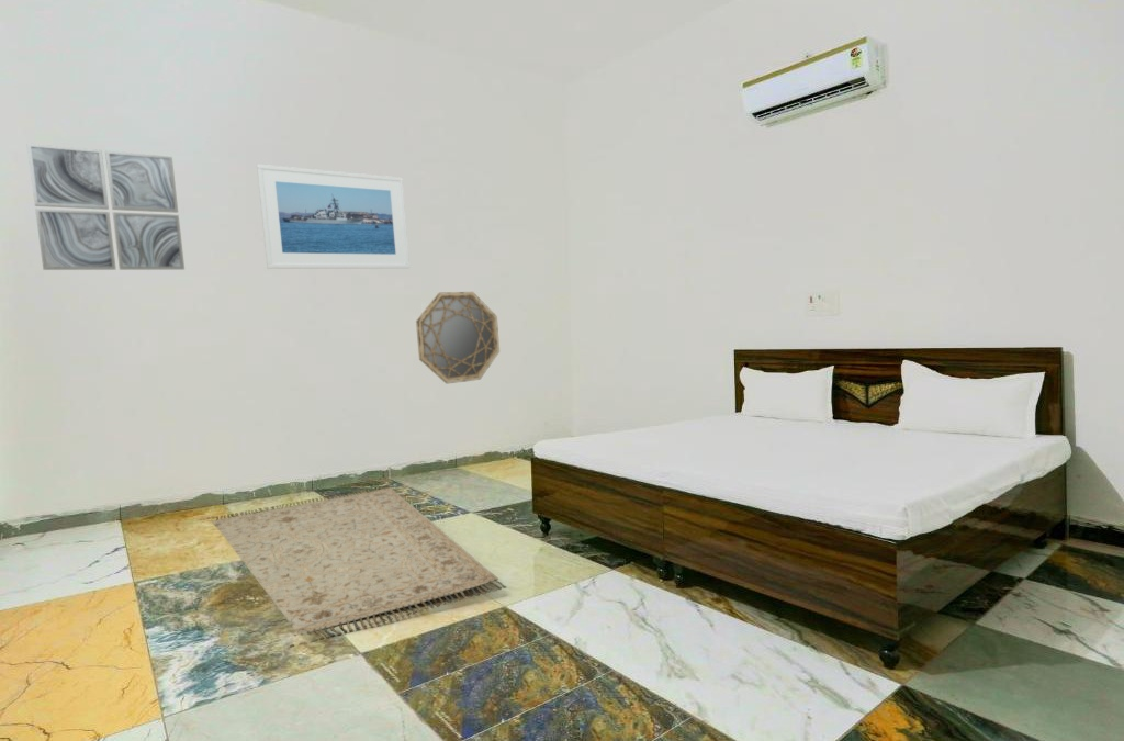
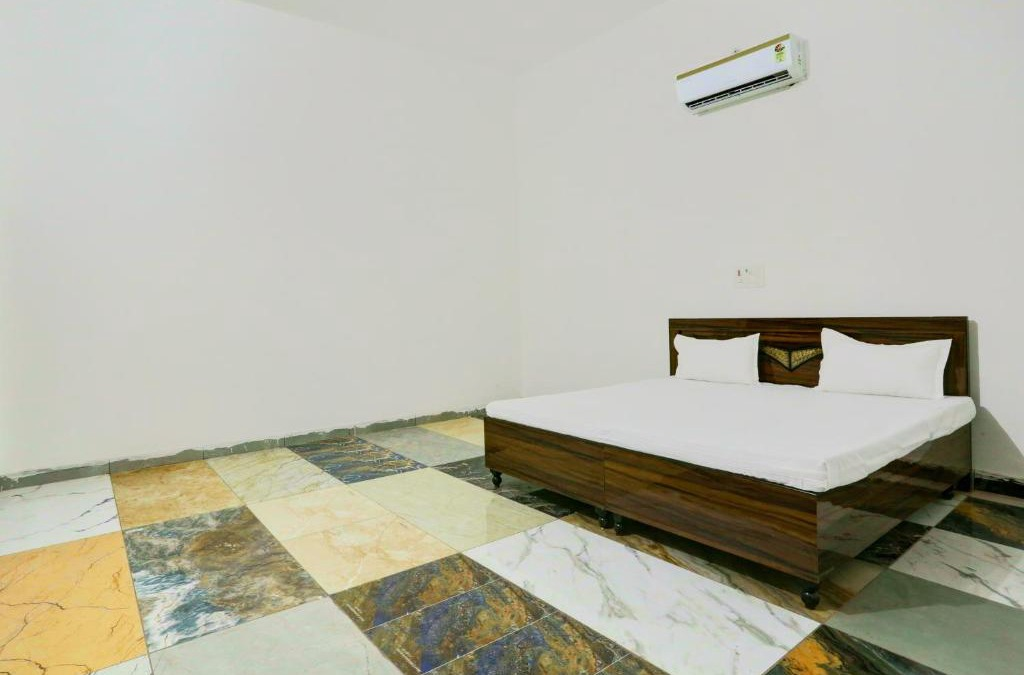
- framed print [256,164,411,270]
- home mirror [415,291,501,384]
- rug [191,485,508,652]
- wall art [26,143,186,271]
